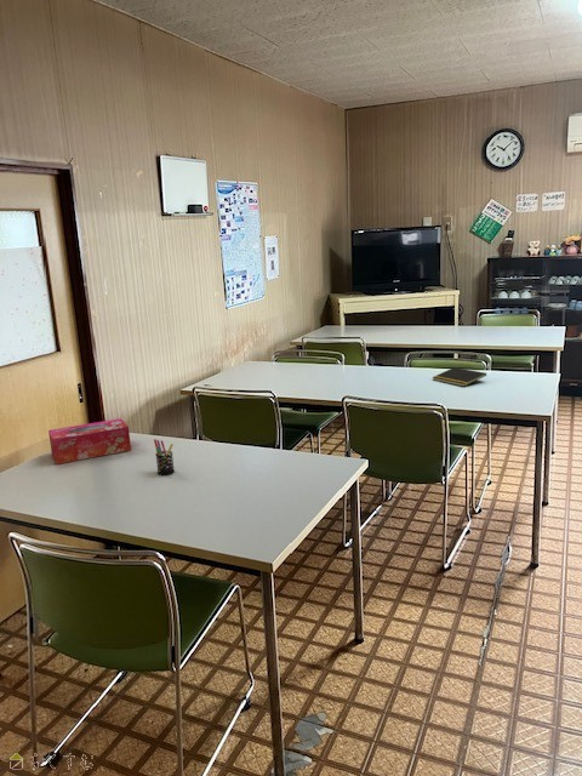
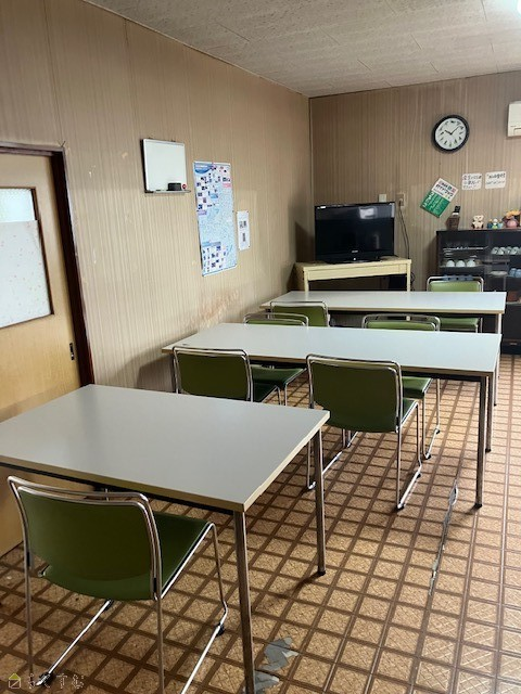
- tissue box [47,417,132,466]
- pen holder [153,438,176,477]
- notepad [432,366,487,387]
